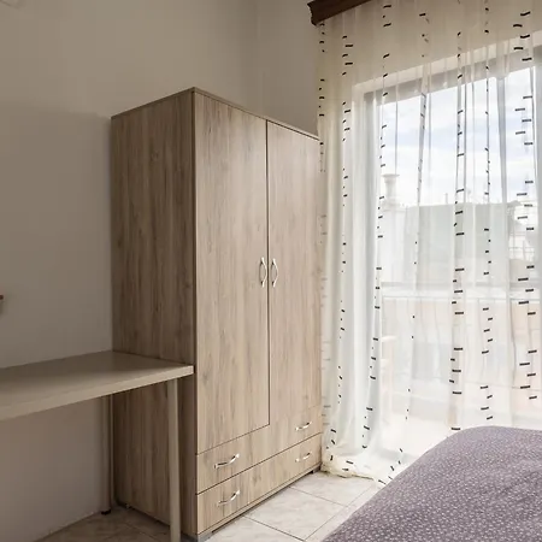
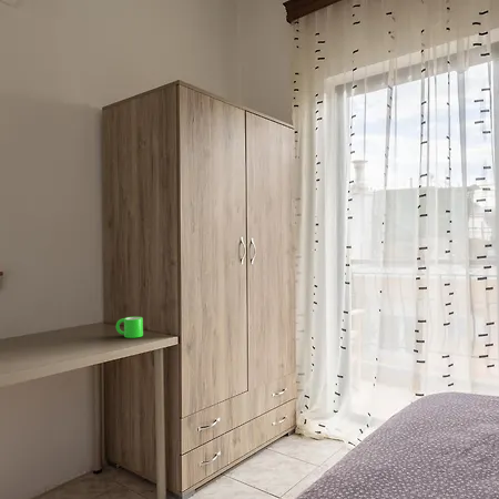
+ mug [115,316,144,339]
